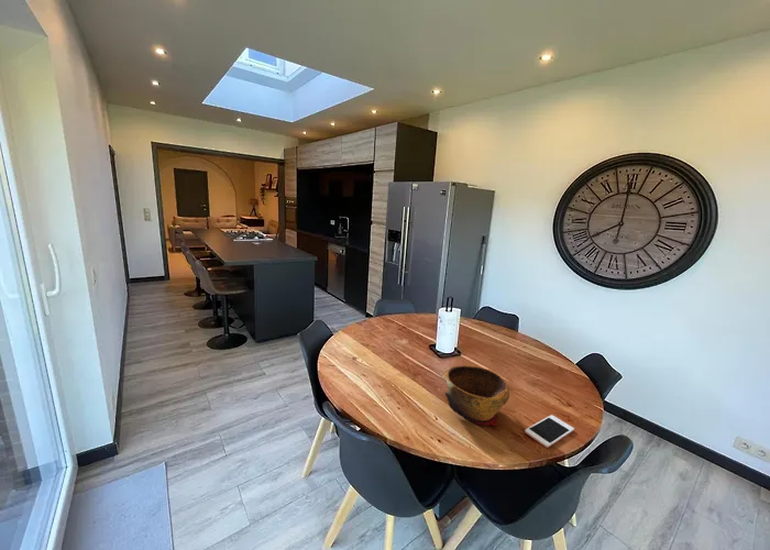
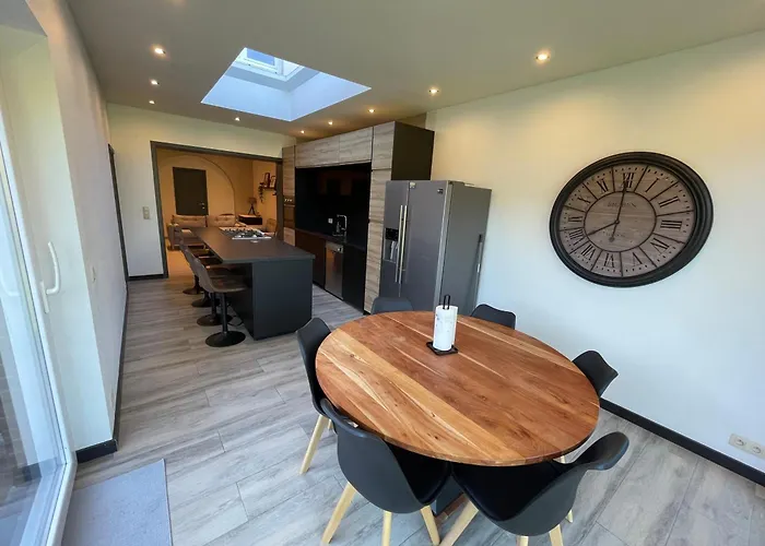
- bowl [440,364,510,427]
- cell phone [524,414,575,449]
